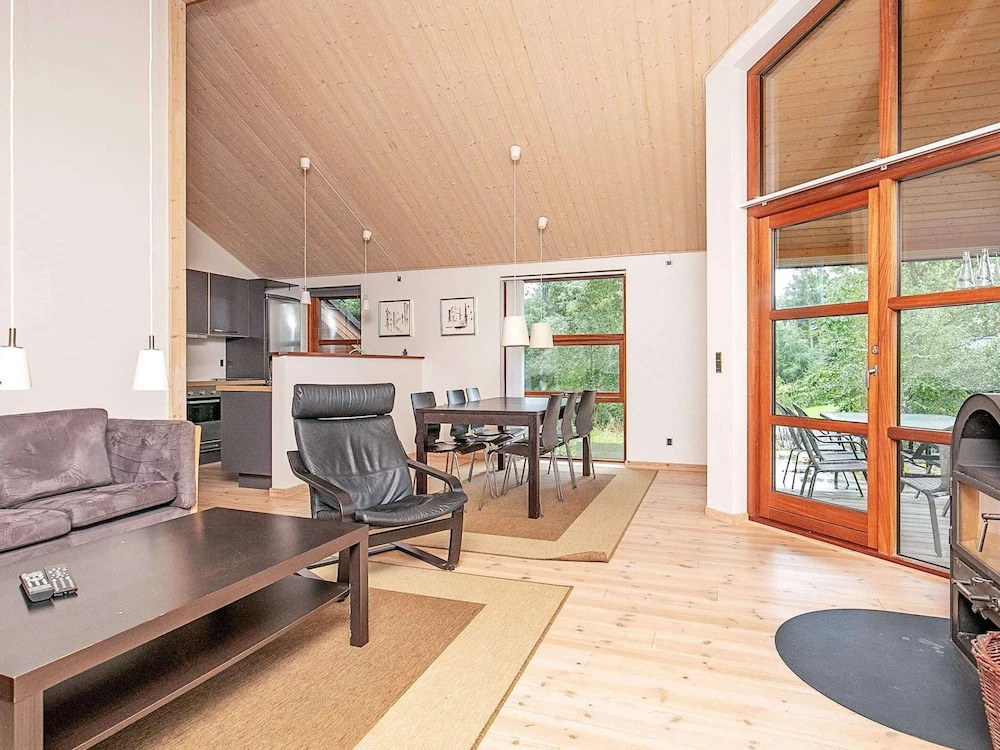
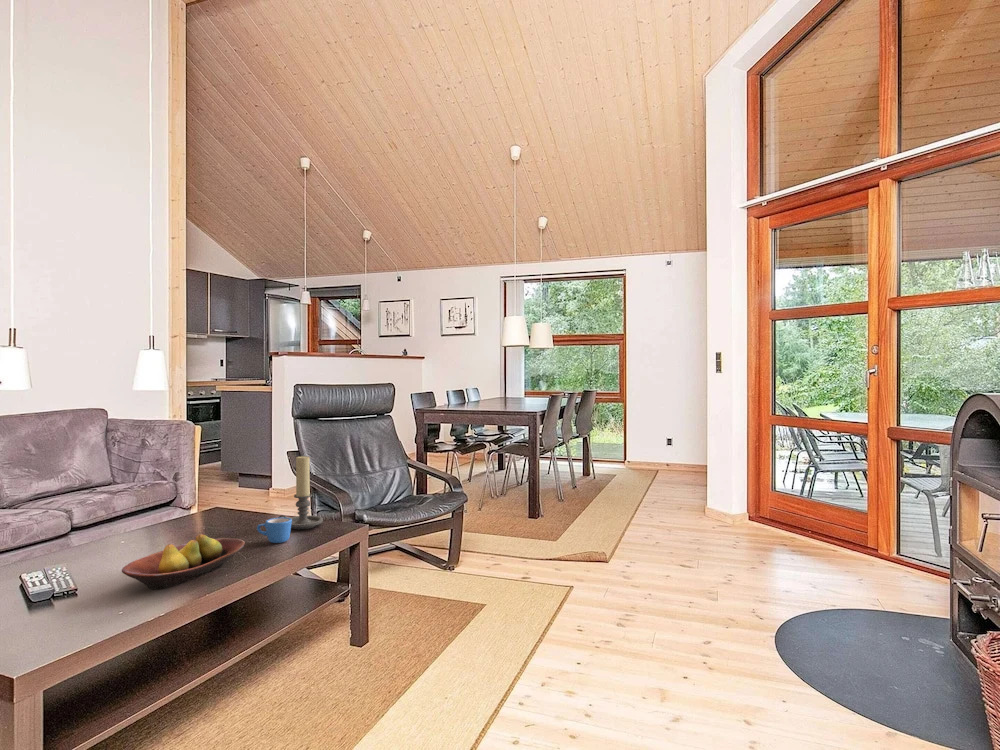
+ mug [256,517,292,544]
+ candle holder [277,455,324,530]
+ fruit bowl [121,533,246,590]
